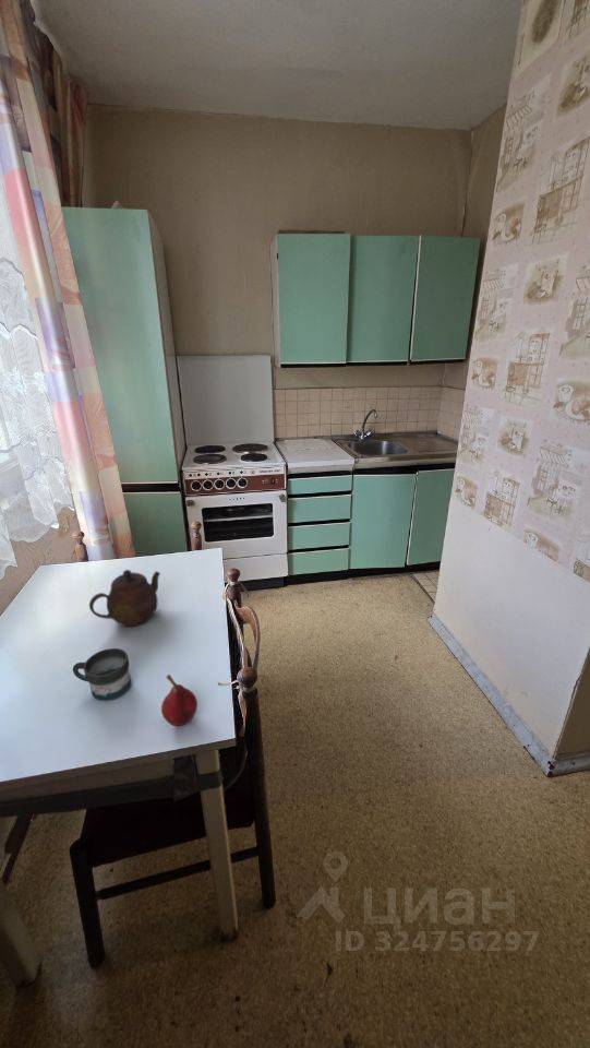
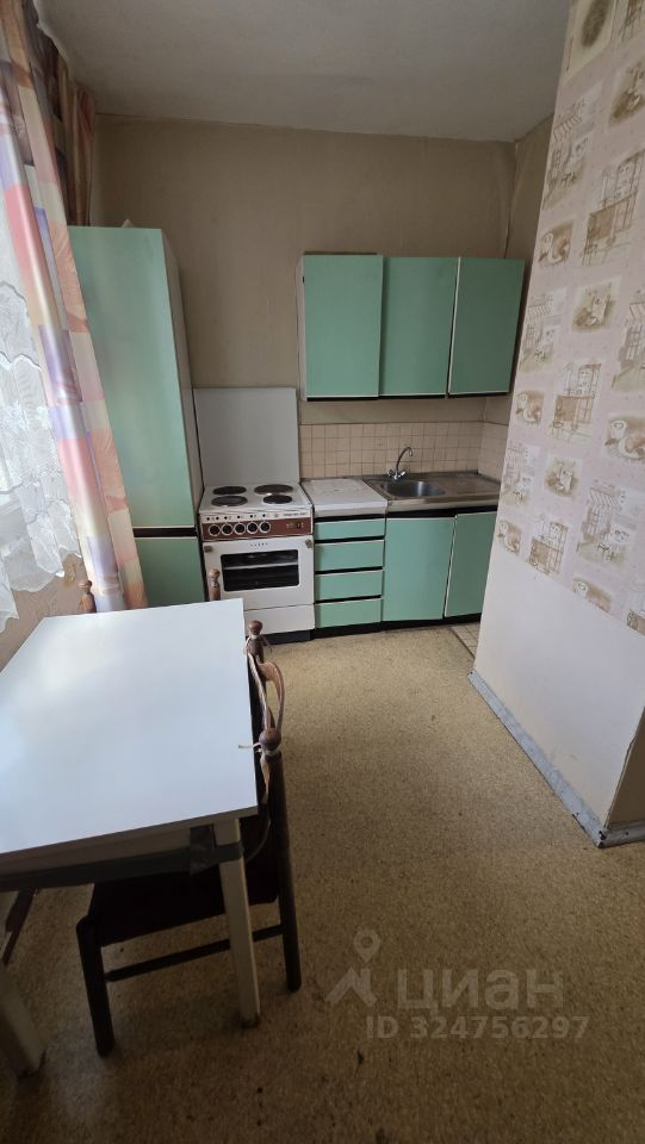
- mug [72,647,132,702]
- teapot [88,569,161,628]
- fruit [160,674,198,727]
